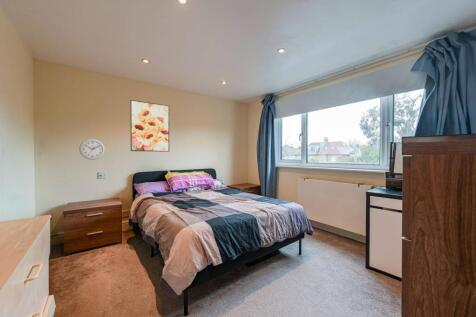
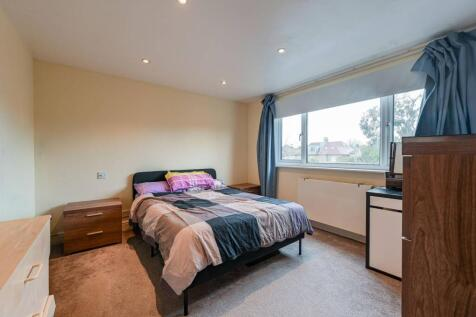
- wall clock [78,138,106,161]
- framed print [129,99,170,153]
